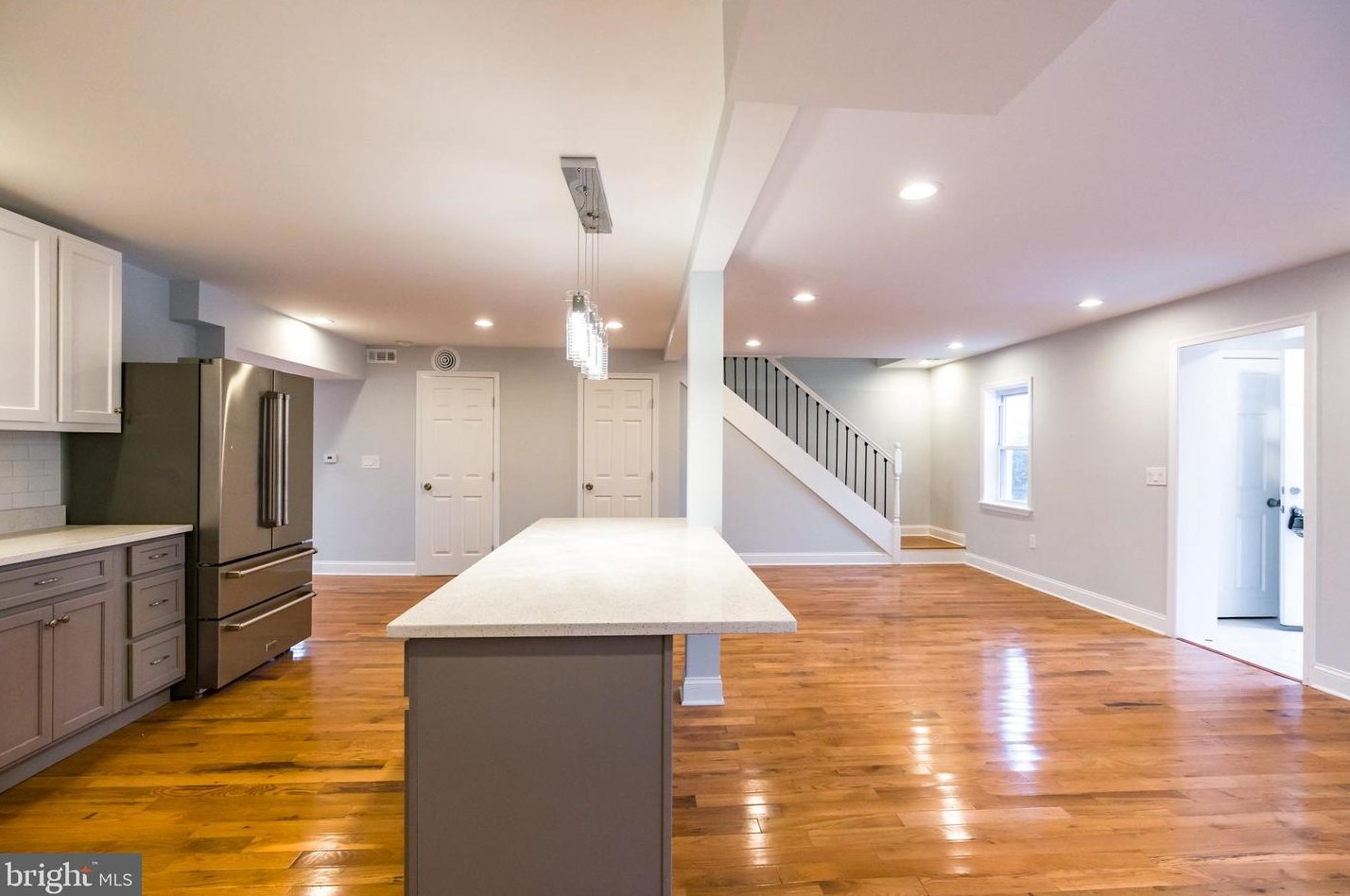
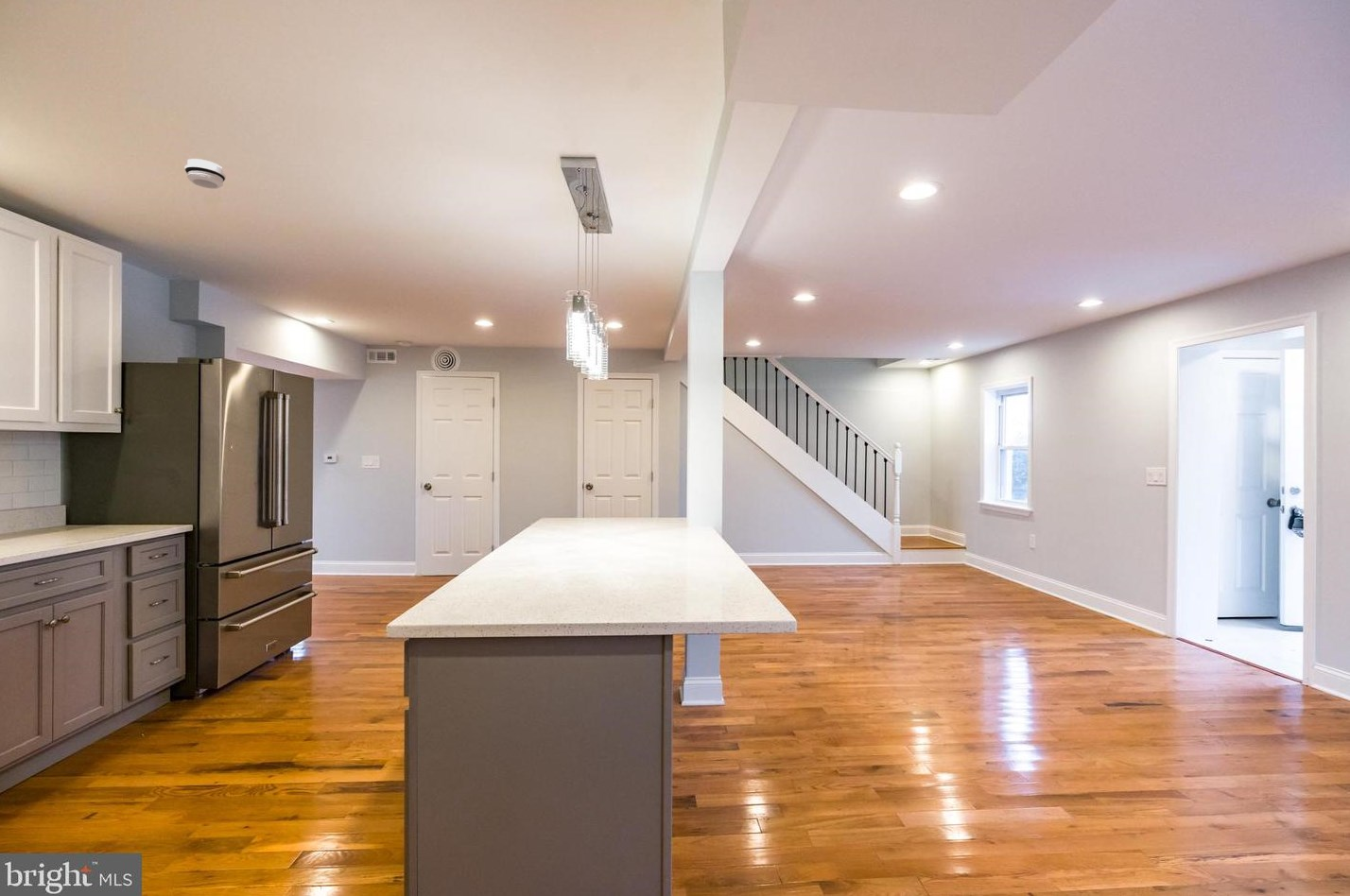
+ smoke detector [184,158,227,190]
